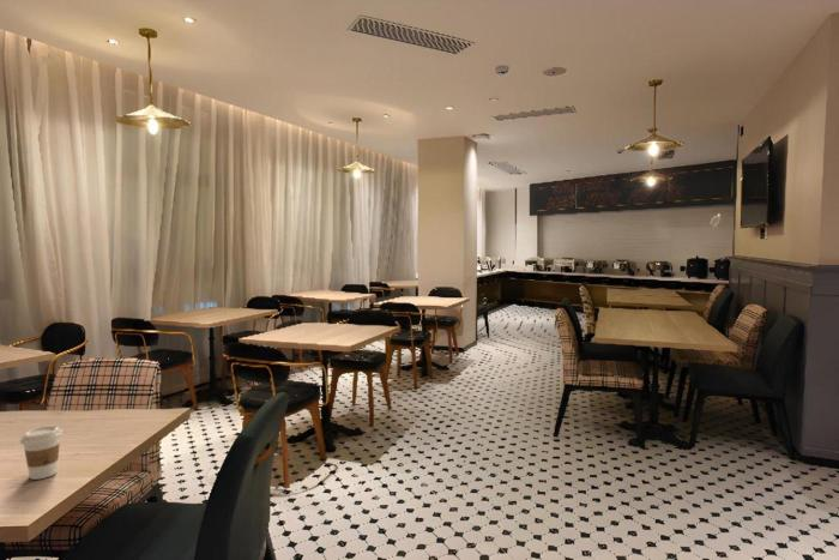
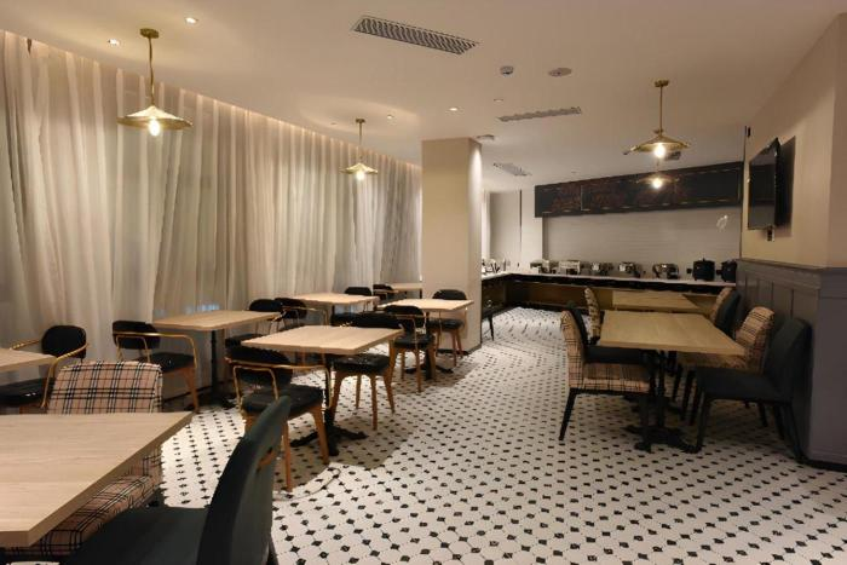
- coffee cup [19,424,64,481]
